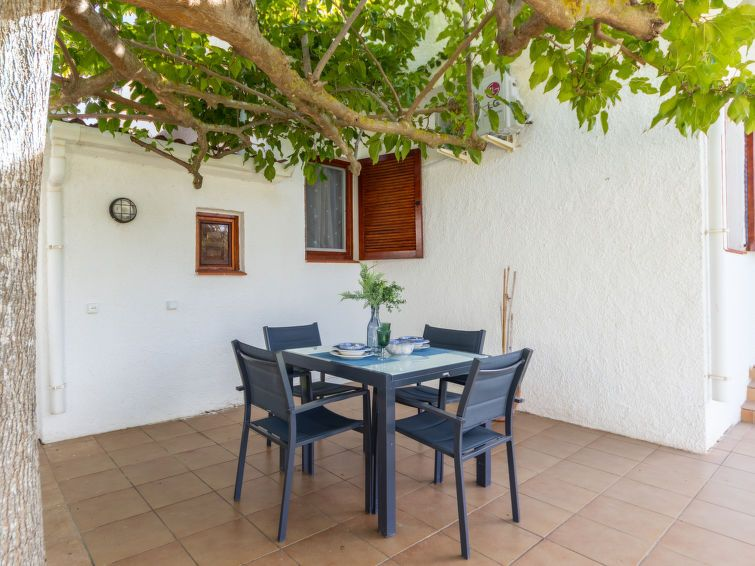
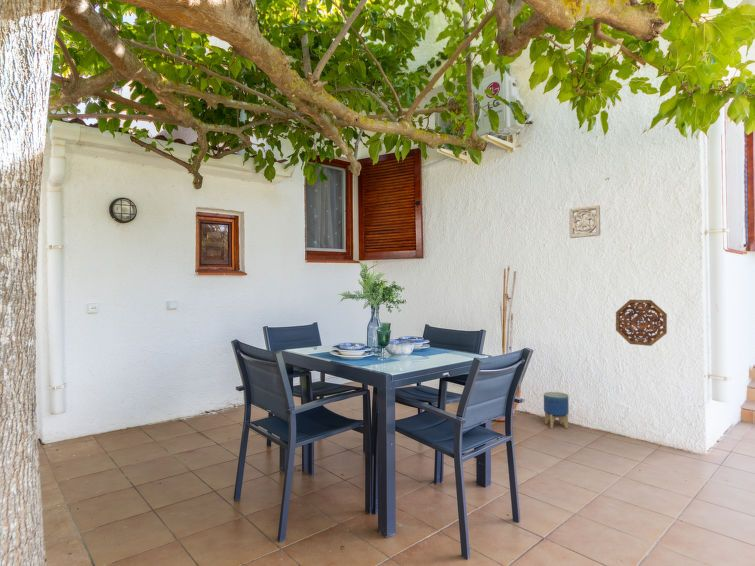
+ wall ornament [568,204,602,239]
+ planter [543,391,570,430]
+ decorative platter [615,299,668,347]
